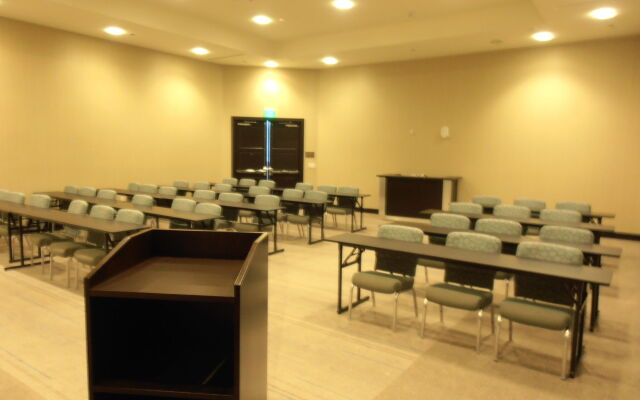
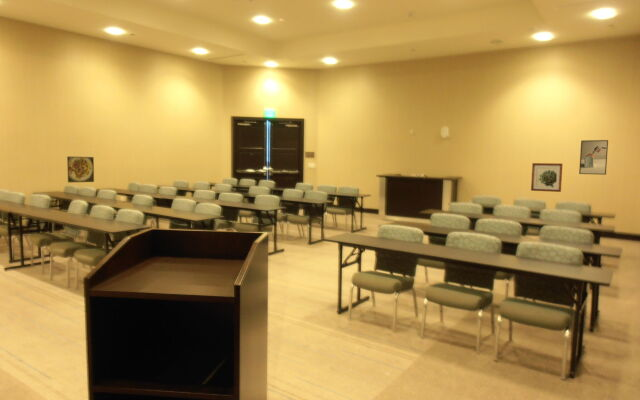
+ wall art [530,162,563,193]
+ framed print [66,155,95,184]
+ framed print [578,139,609,176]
